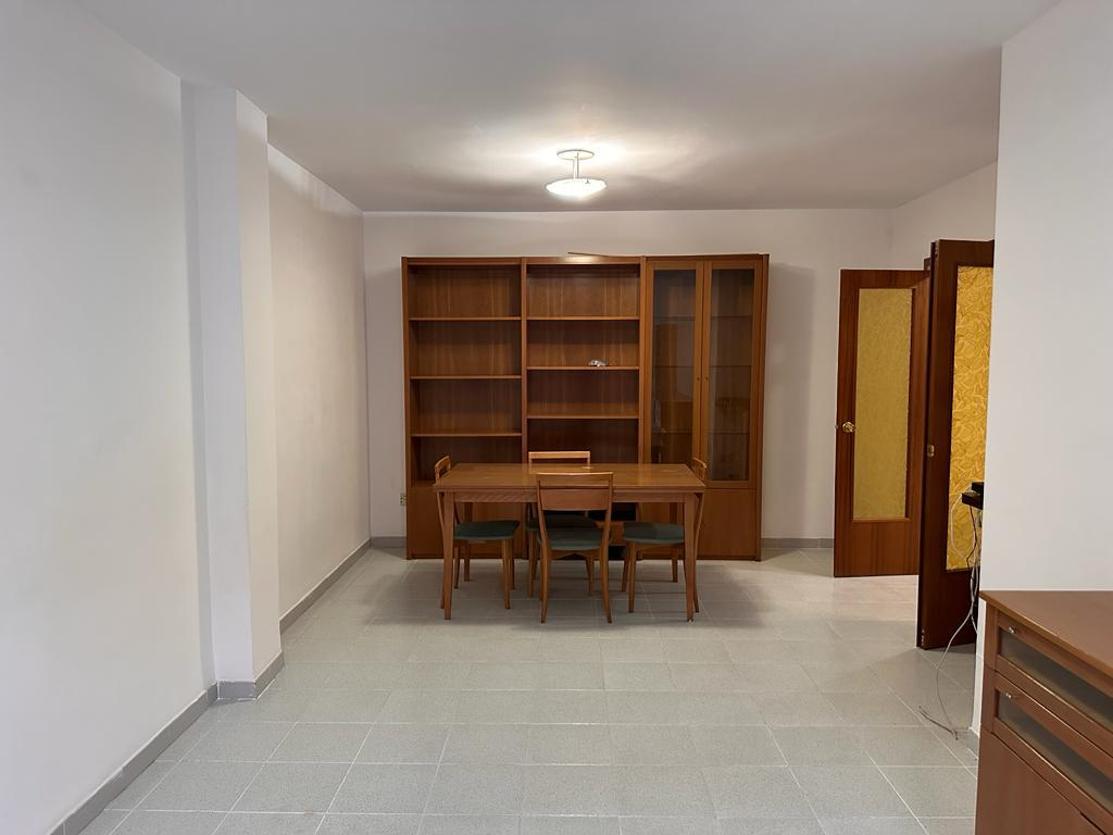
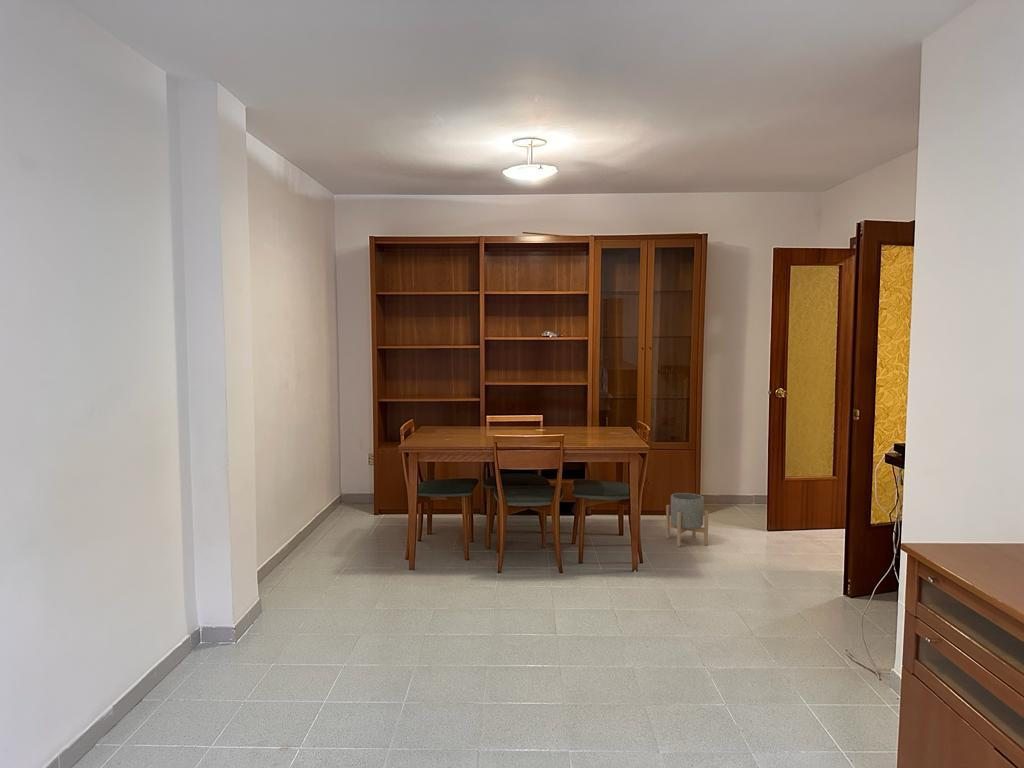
+ planter [665,492,709,547]
